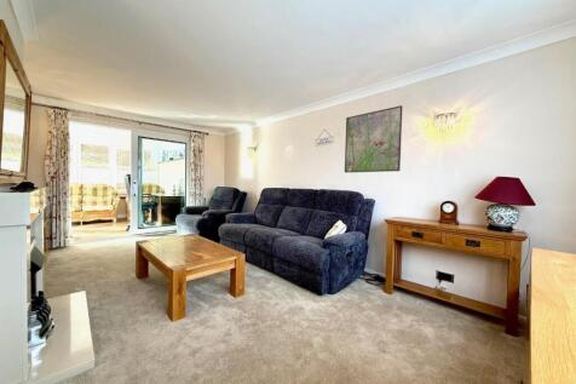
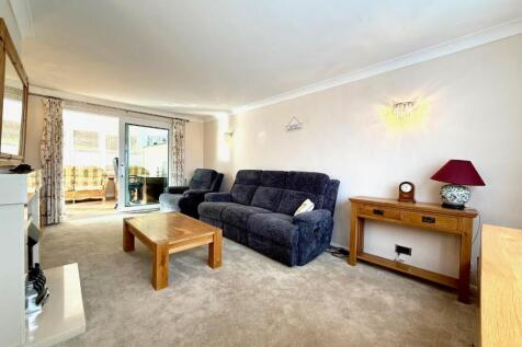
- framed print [344,104,403,173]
